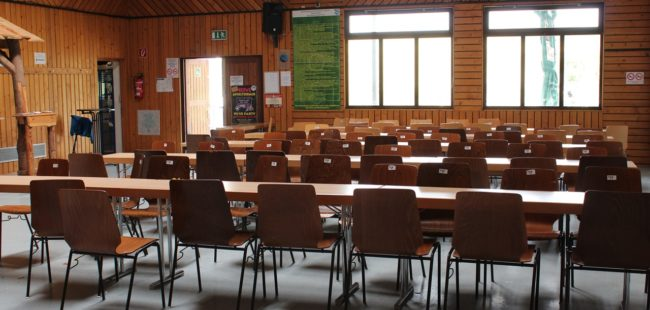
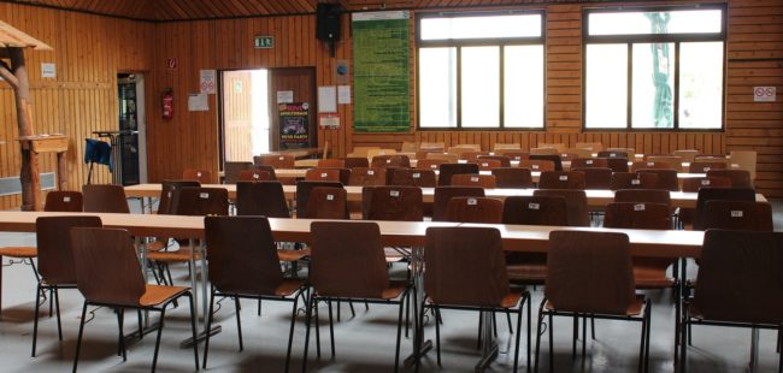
- wall art [137,109,161,136]
